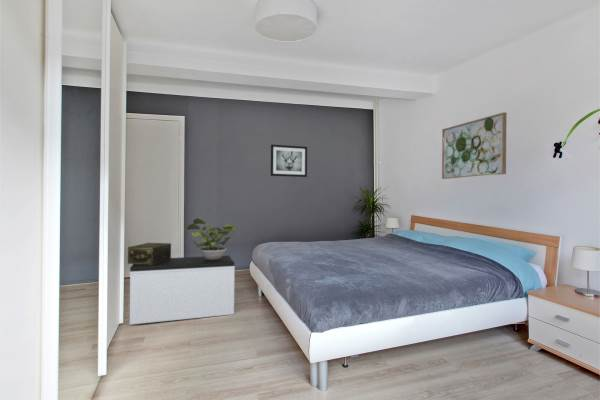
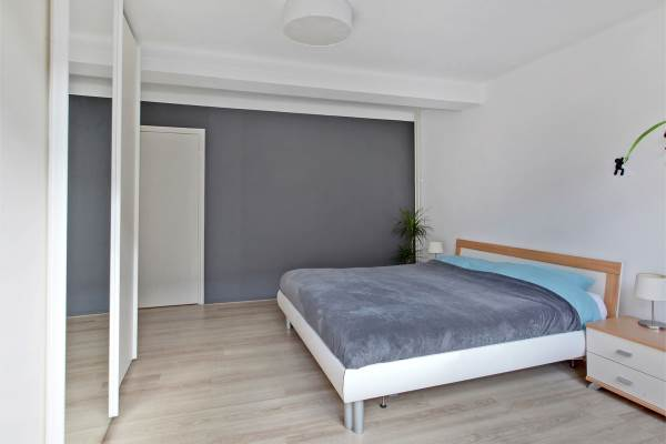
- potted plant [186,217,236,260]
- wall art [441,111,507,180]
- bench [129,255,236,325]
- decorative box [127,242,172,265]
- wall art [270,144,308,178]
